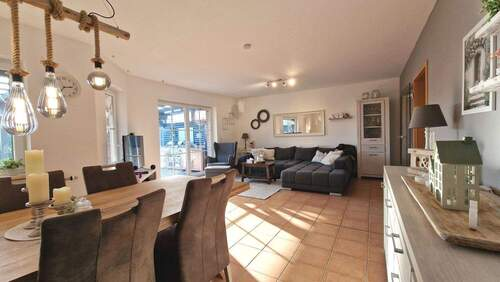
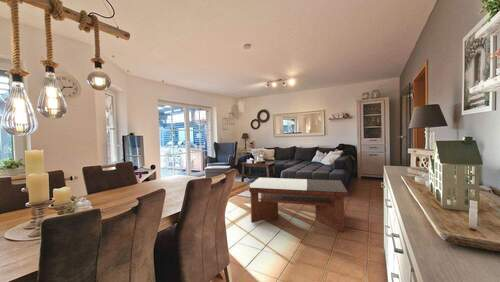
+ coffee table [248,177,349,233]
